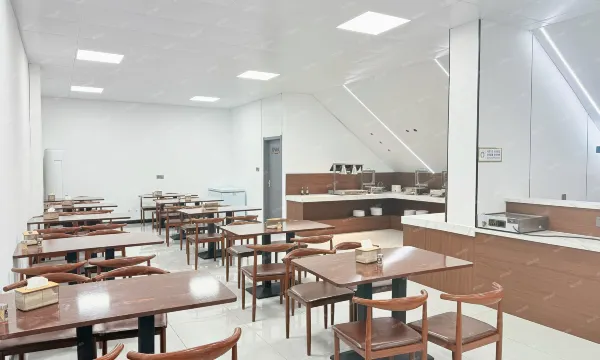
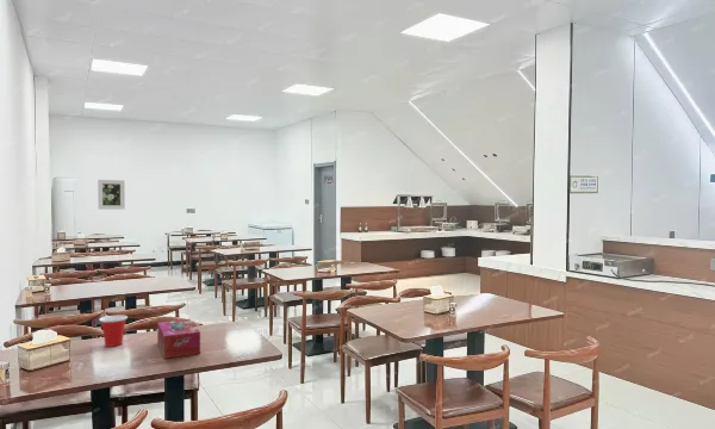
+ cup [98,315,129,348]
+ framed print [97,179,126,211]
+ tissue box [156,318,201,360]
